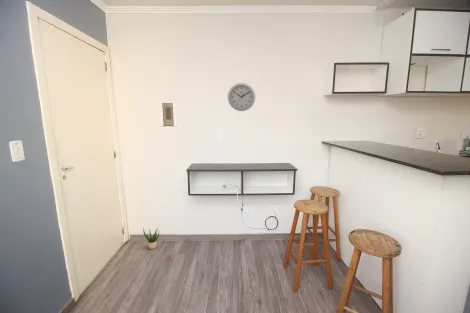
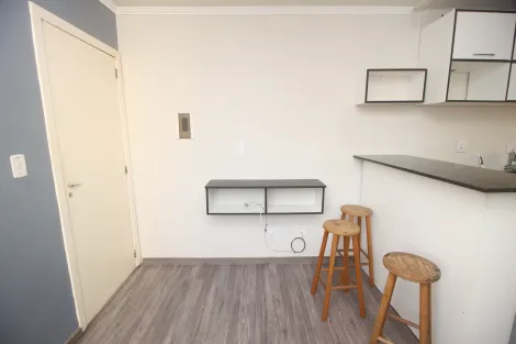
- potted plant [142,226,160,250]
- wall clock [227,82,256,112]
